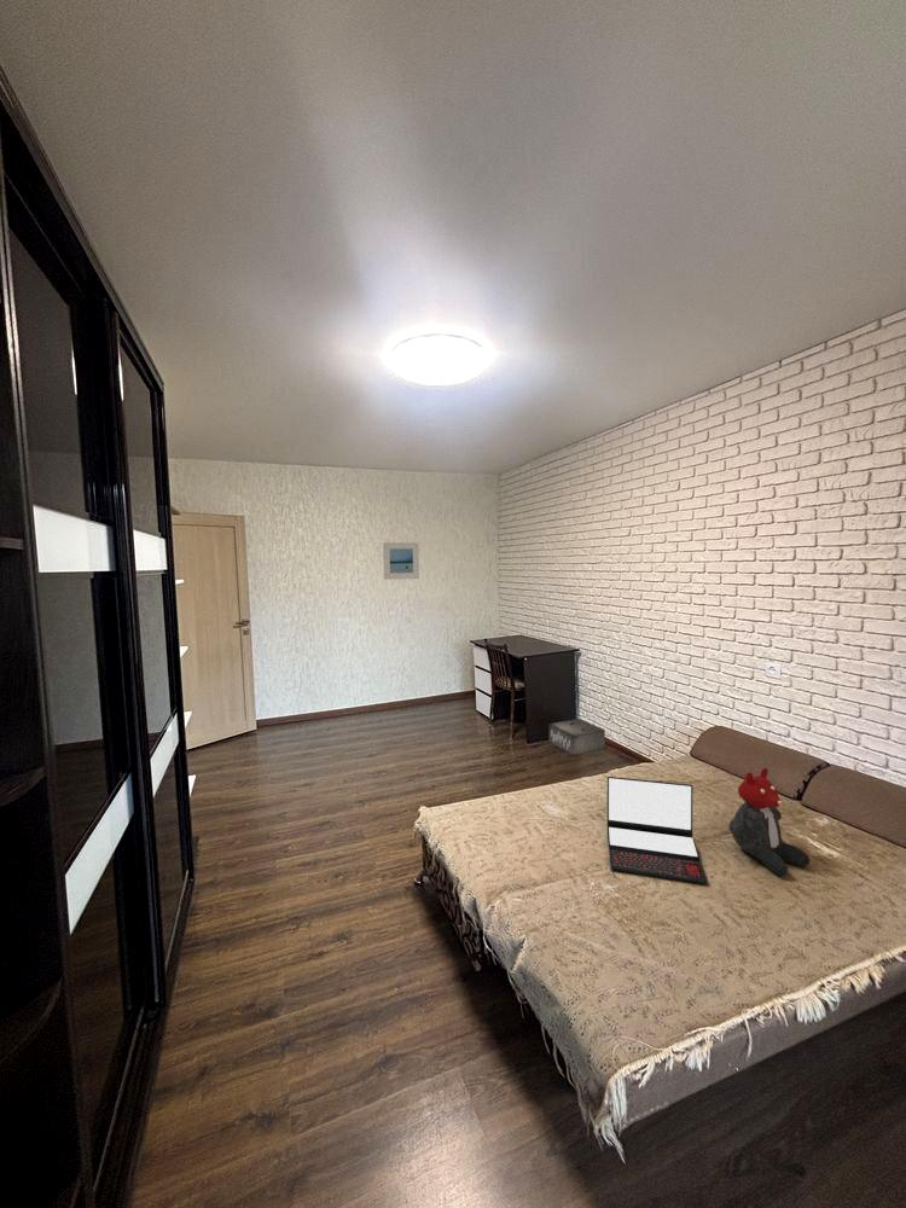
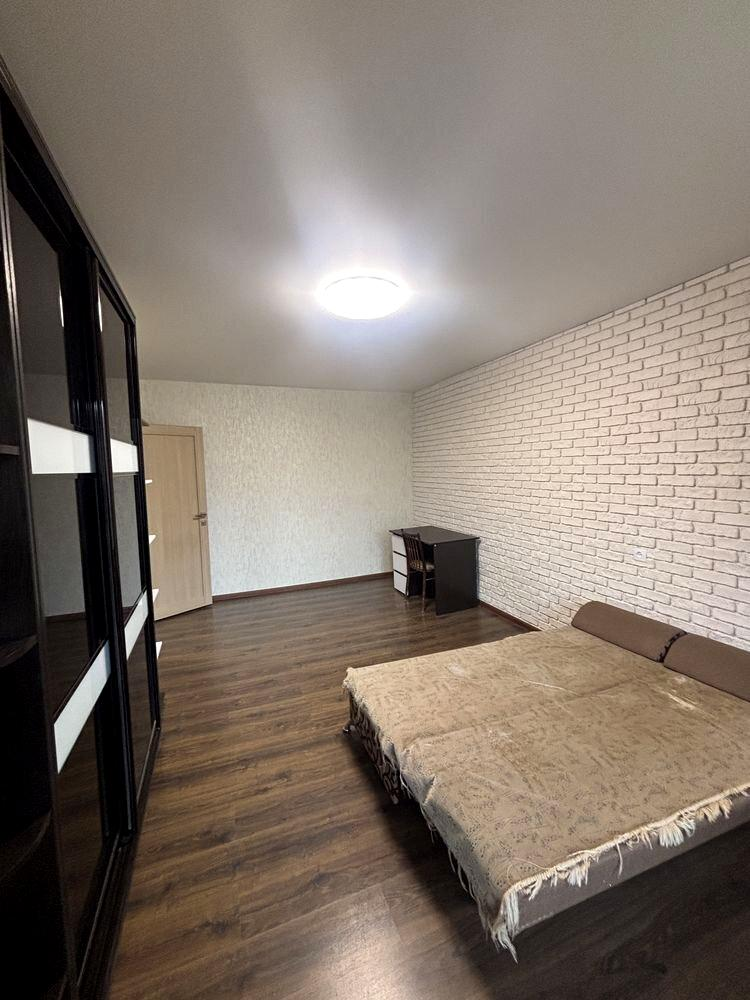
- laptop [606,776,709,885]
- teddy bear [728,767,811,877]
- speaker [548,718,606,756]
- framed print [382,541,420,581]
